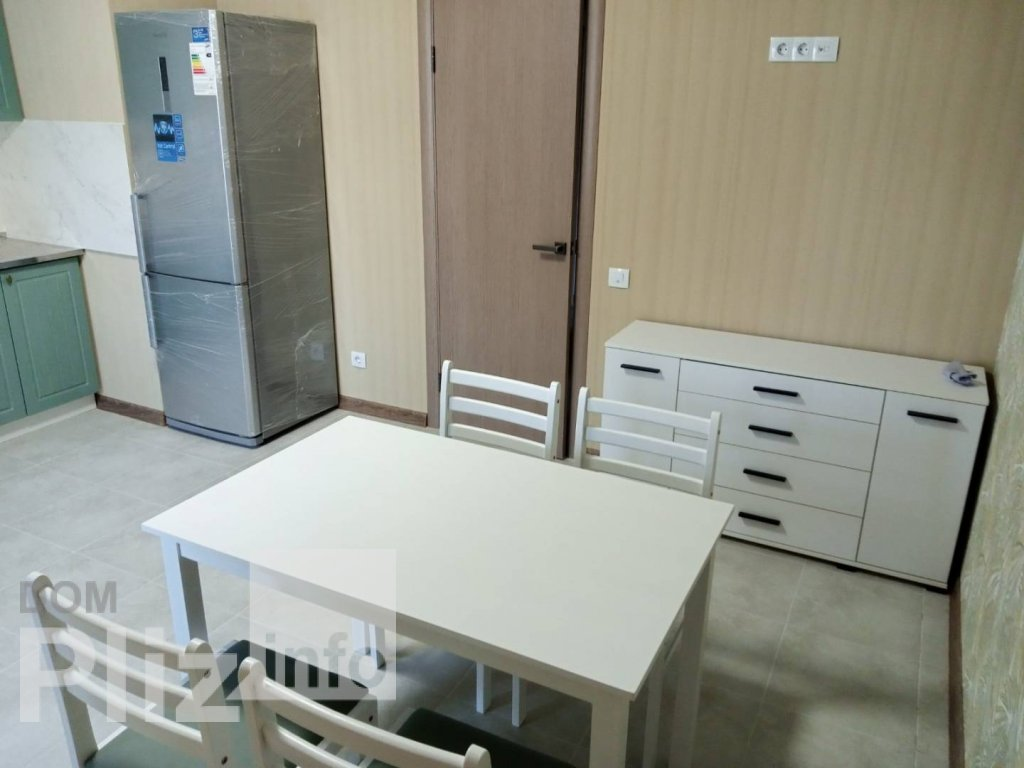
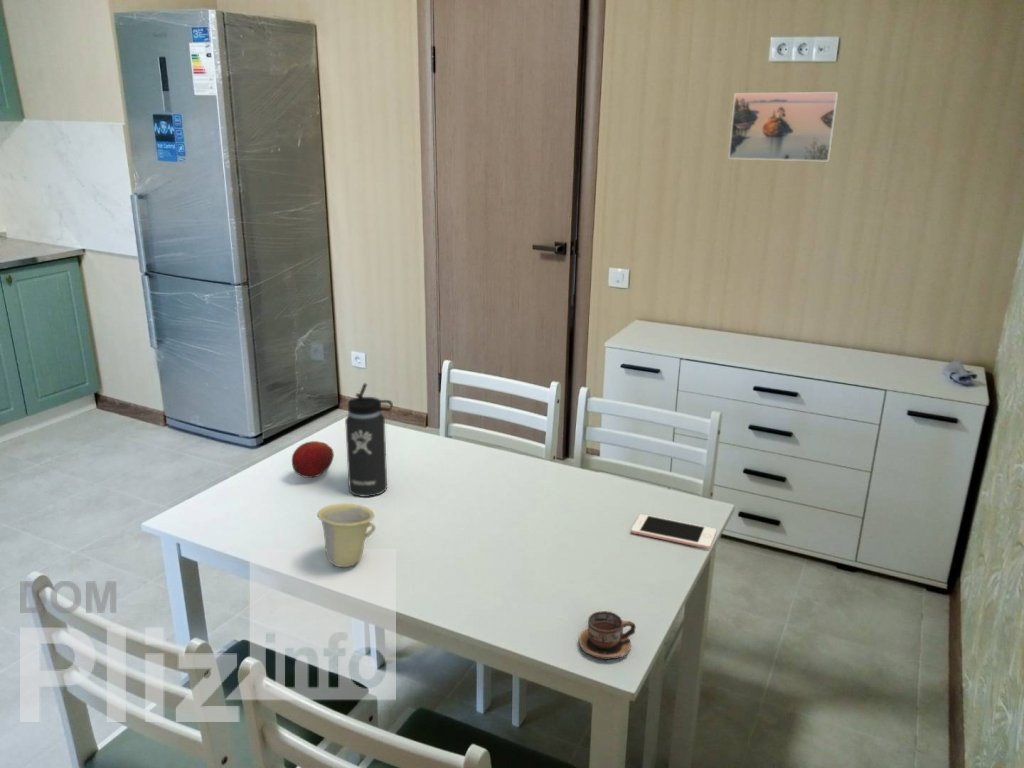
+ cell phone [630,513,717,550]
+ thermos bottle [344,382,394,498]
+ cup [578,610,637,661]
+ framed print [727,91,839,162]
+ cup [316,503,377,568]
+ fruit [291,440,335,479]
